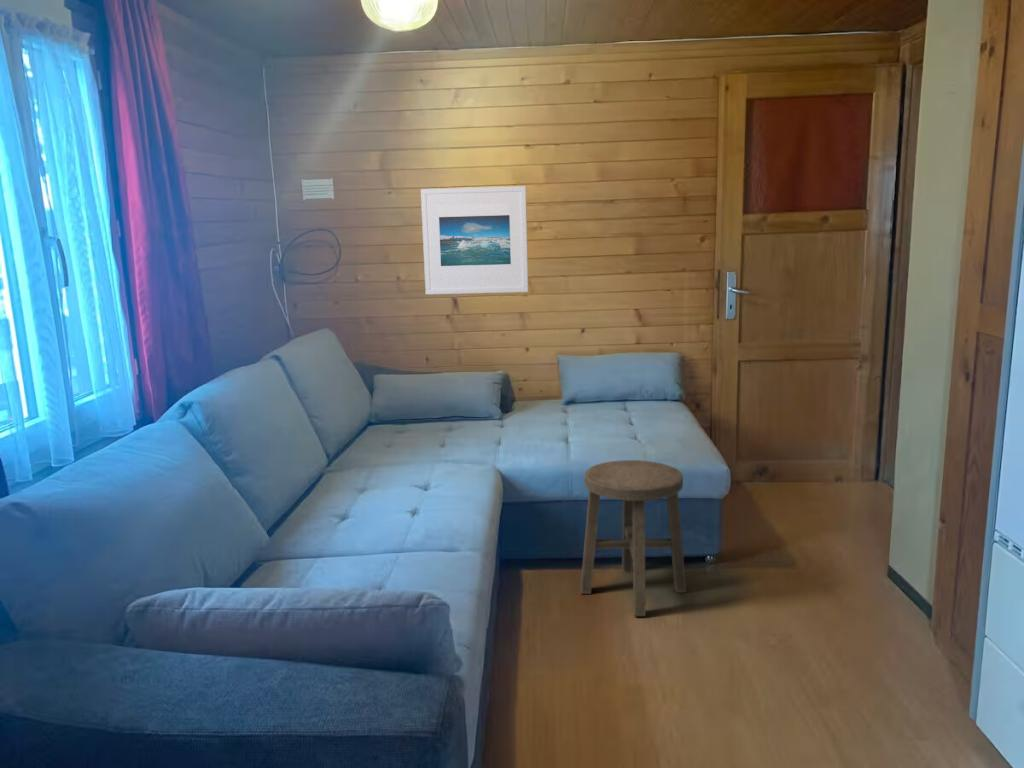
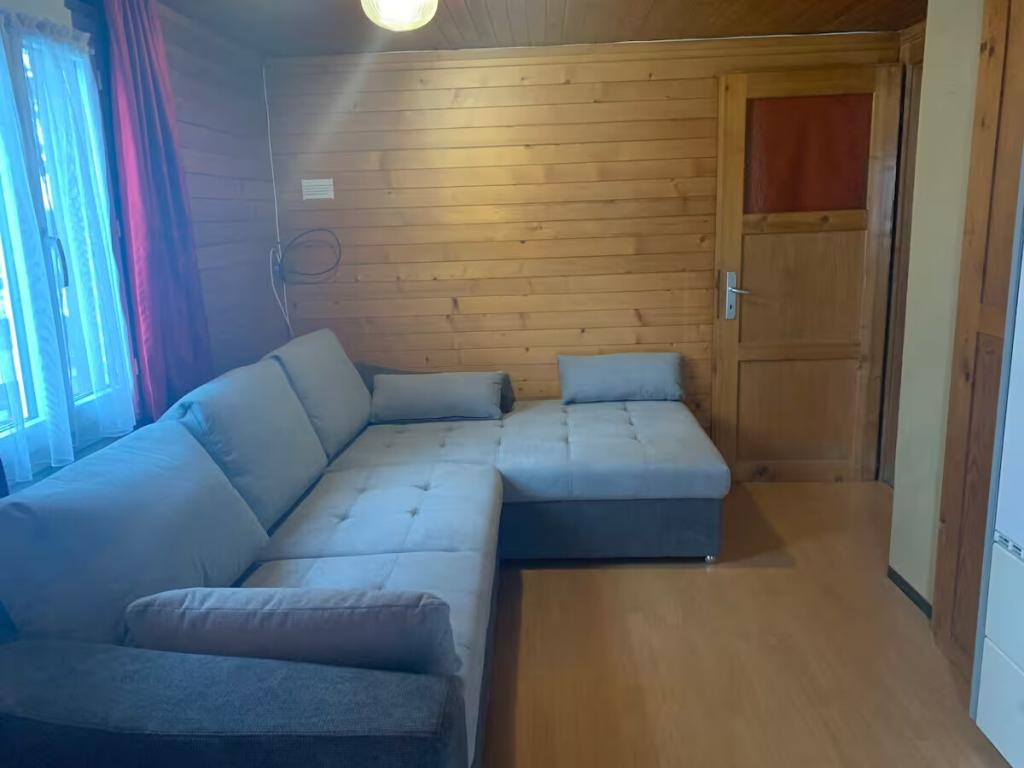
- stool [579,459,687,617]
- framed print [420,185,529,296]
